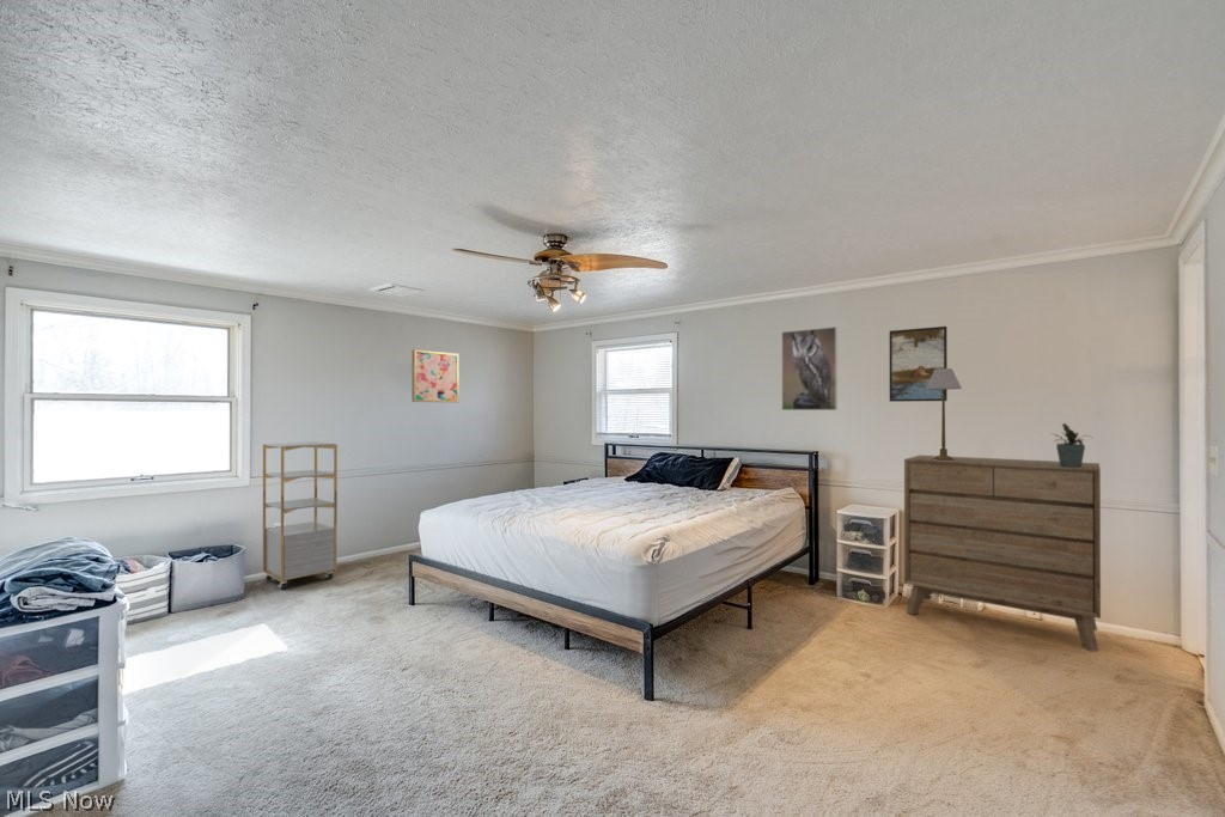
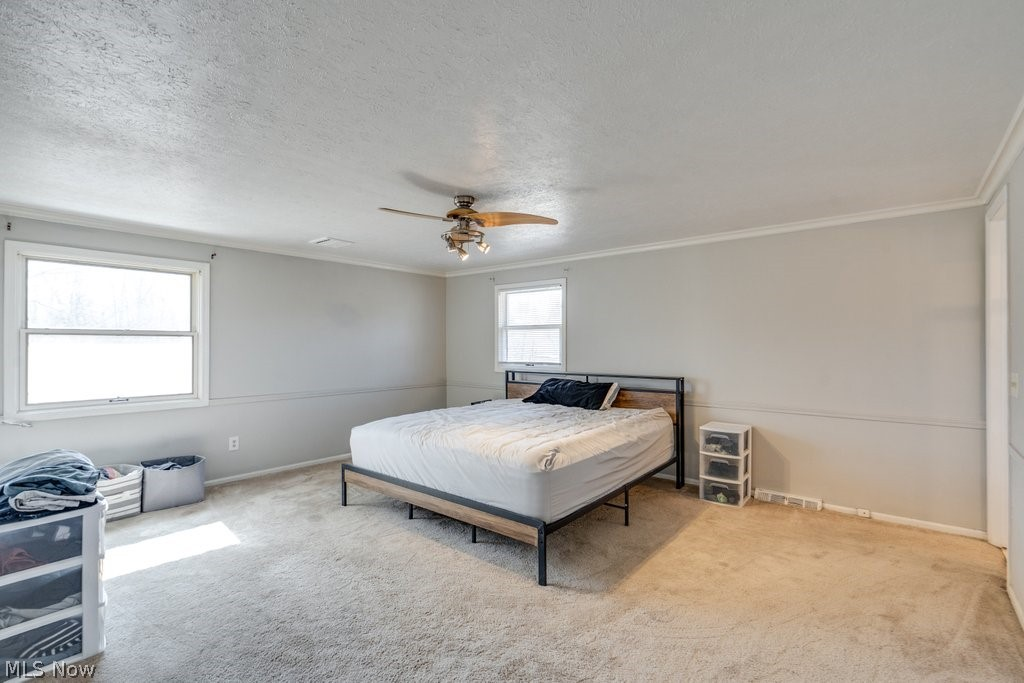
- dresser [903,455,1102,653]
- potted plant [1049,422,1093,468]
- wall art [410,349,461,403]
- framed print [781,325,839,411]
- table lamp [926,367,963,461]
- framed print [889,325,949,403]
- shelving unit [262,440,339,591]
